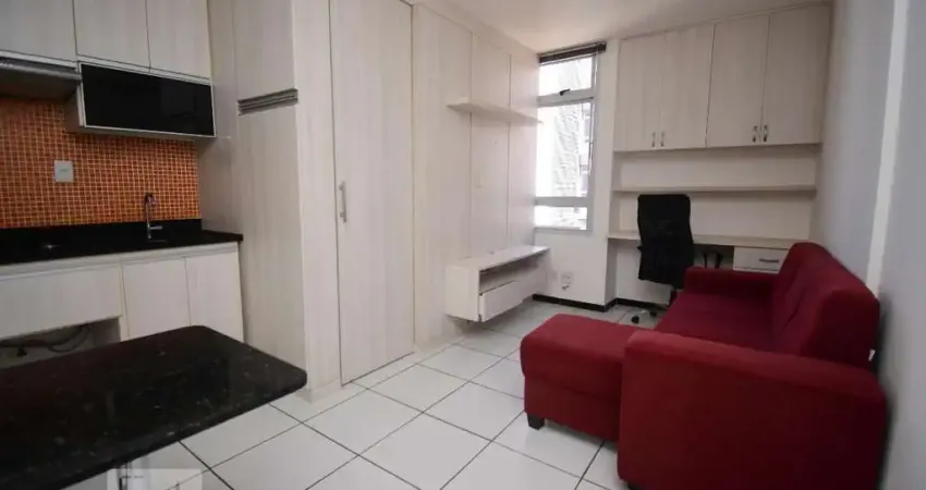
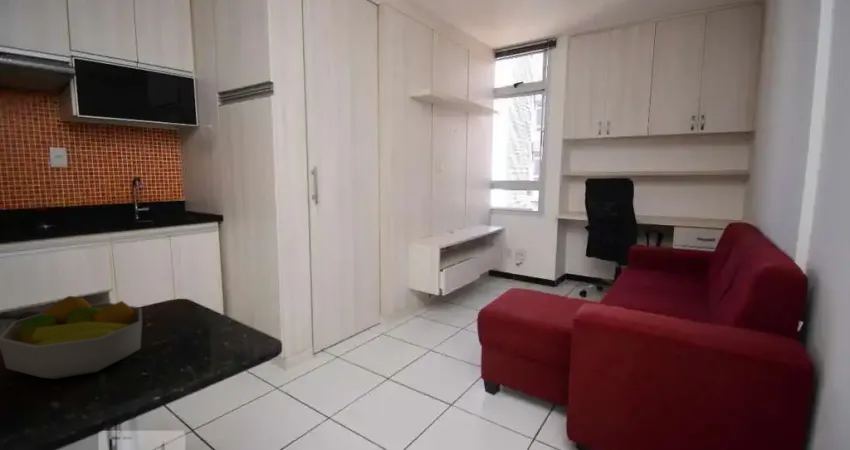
+ fruit bowl [0,295,143,380]
